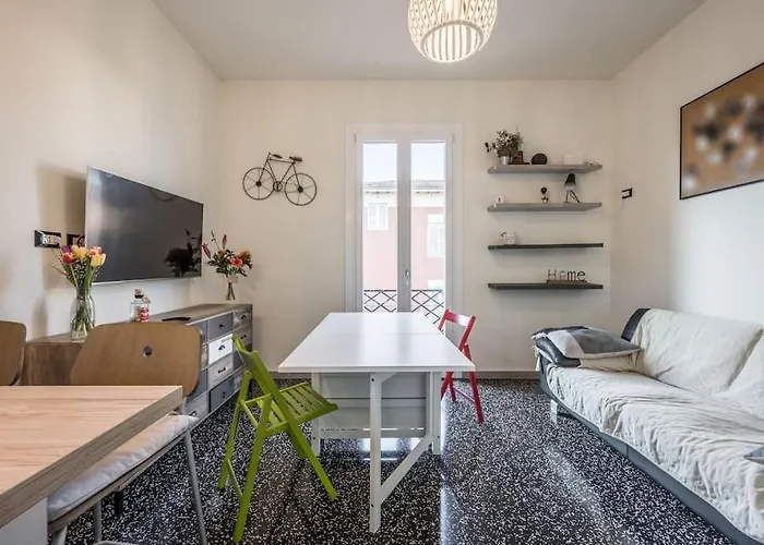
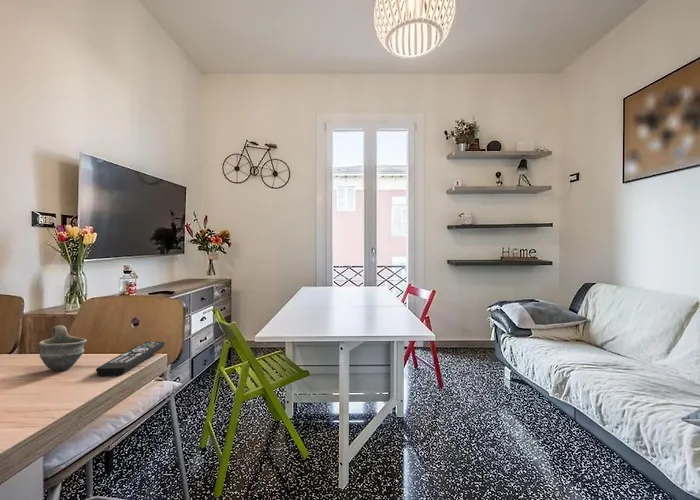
+ remote control [95,341,166,377]
+ cup [38,324,88,372]
